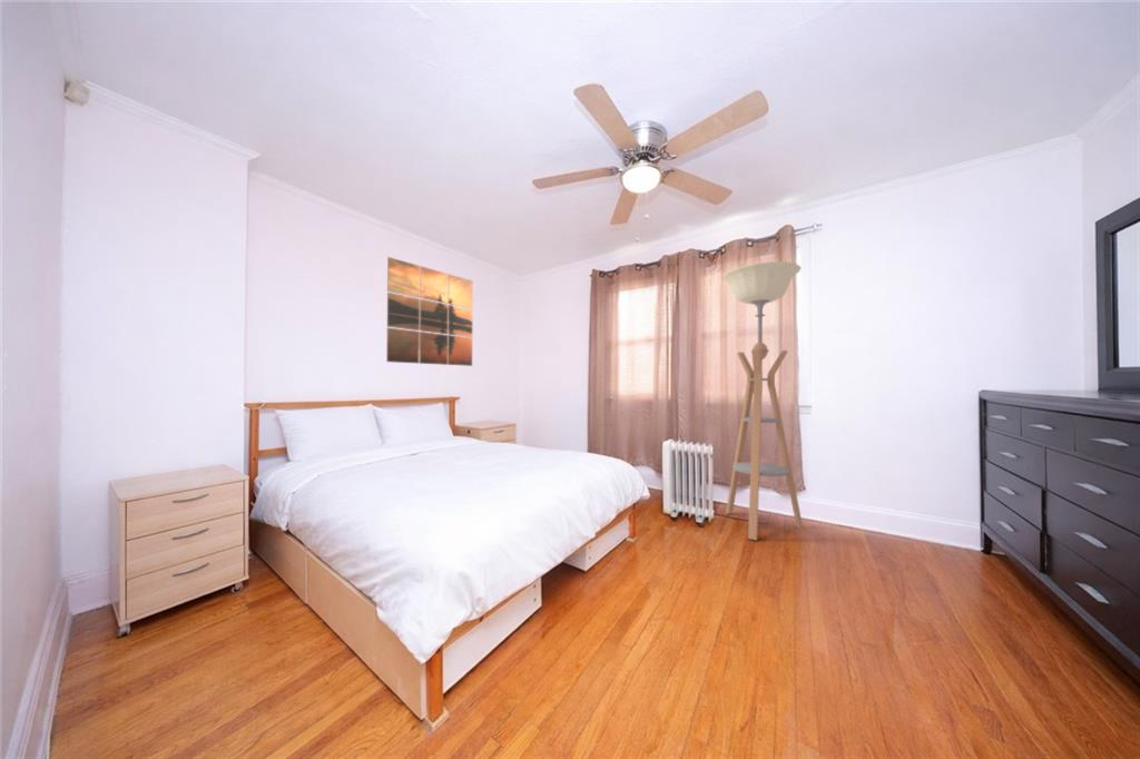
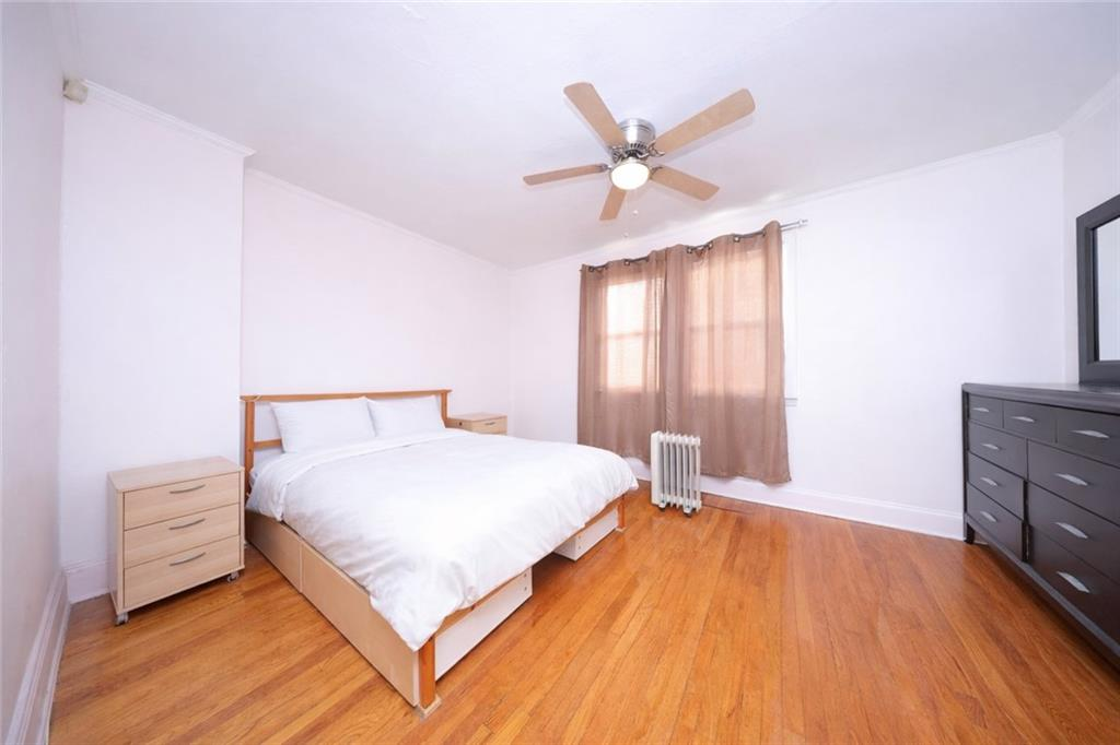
- floor lamp [721,260,804,542]
- wall art [385,256,474,367]
